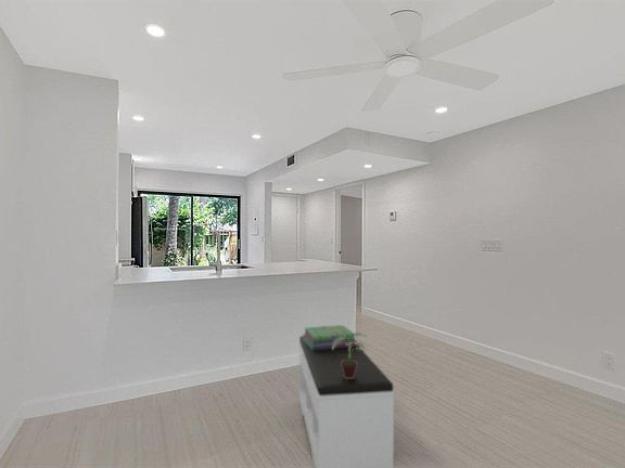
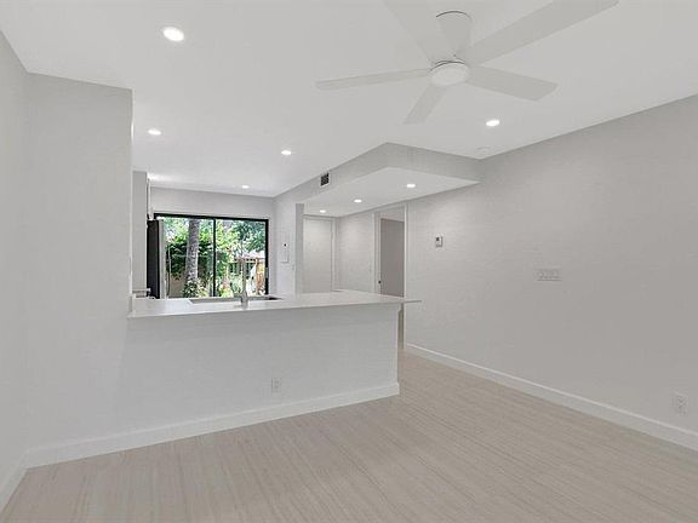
- stack of books [302,324,358,350]
- potted plant [332,332,367,379]
- bench [297,335,395,468]
